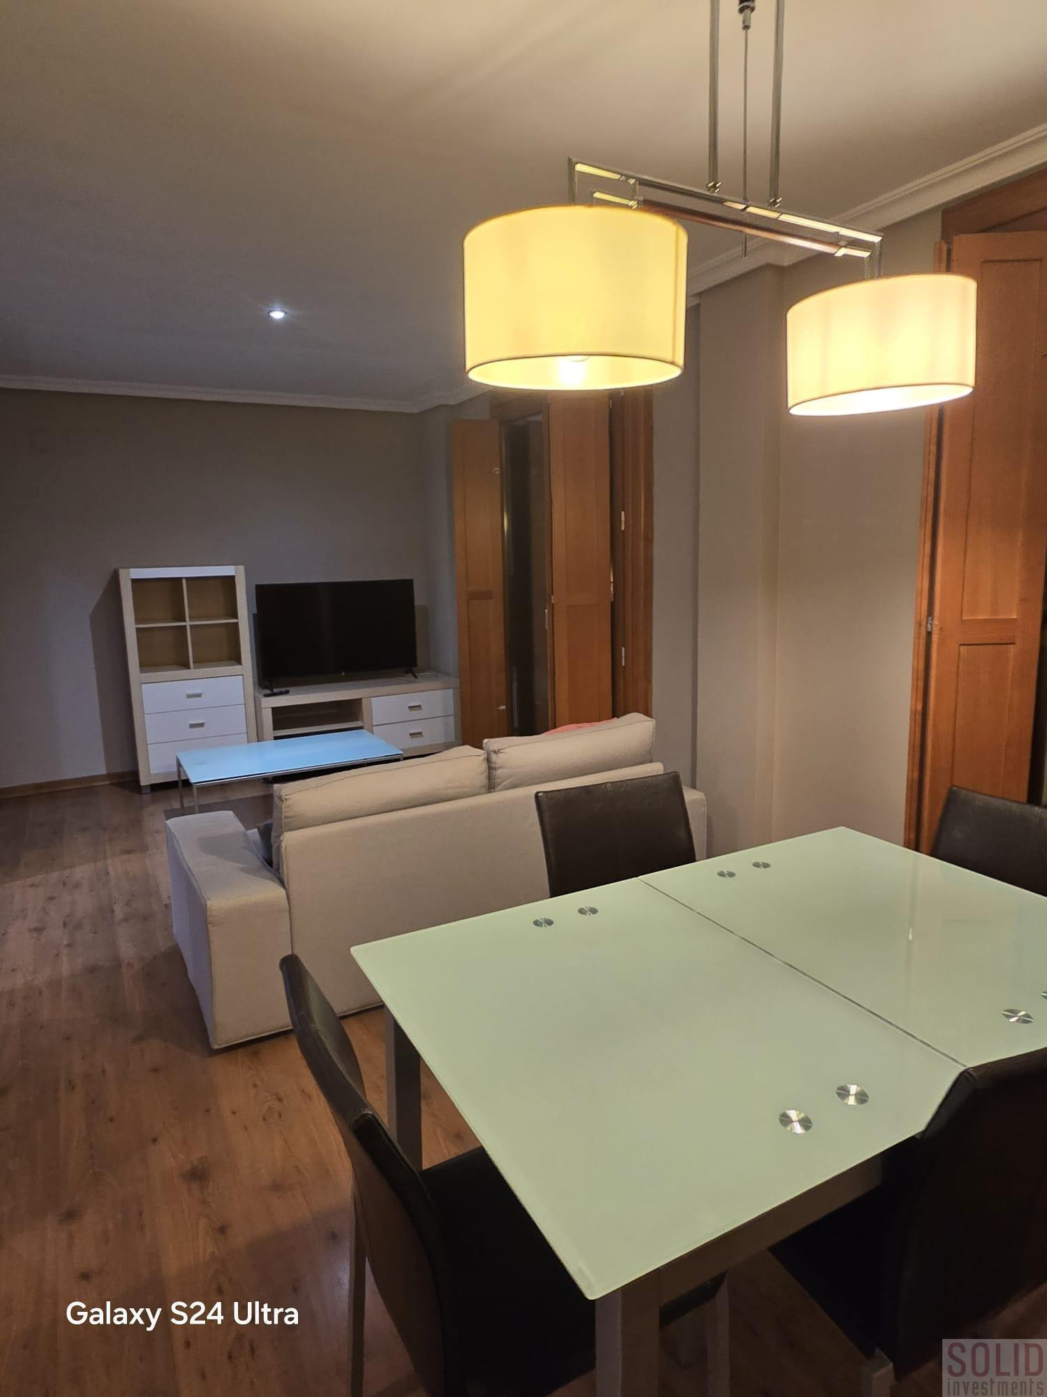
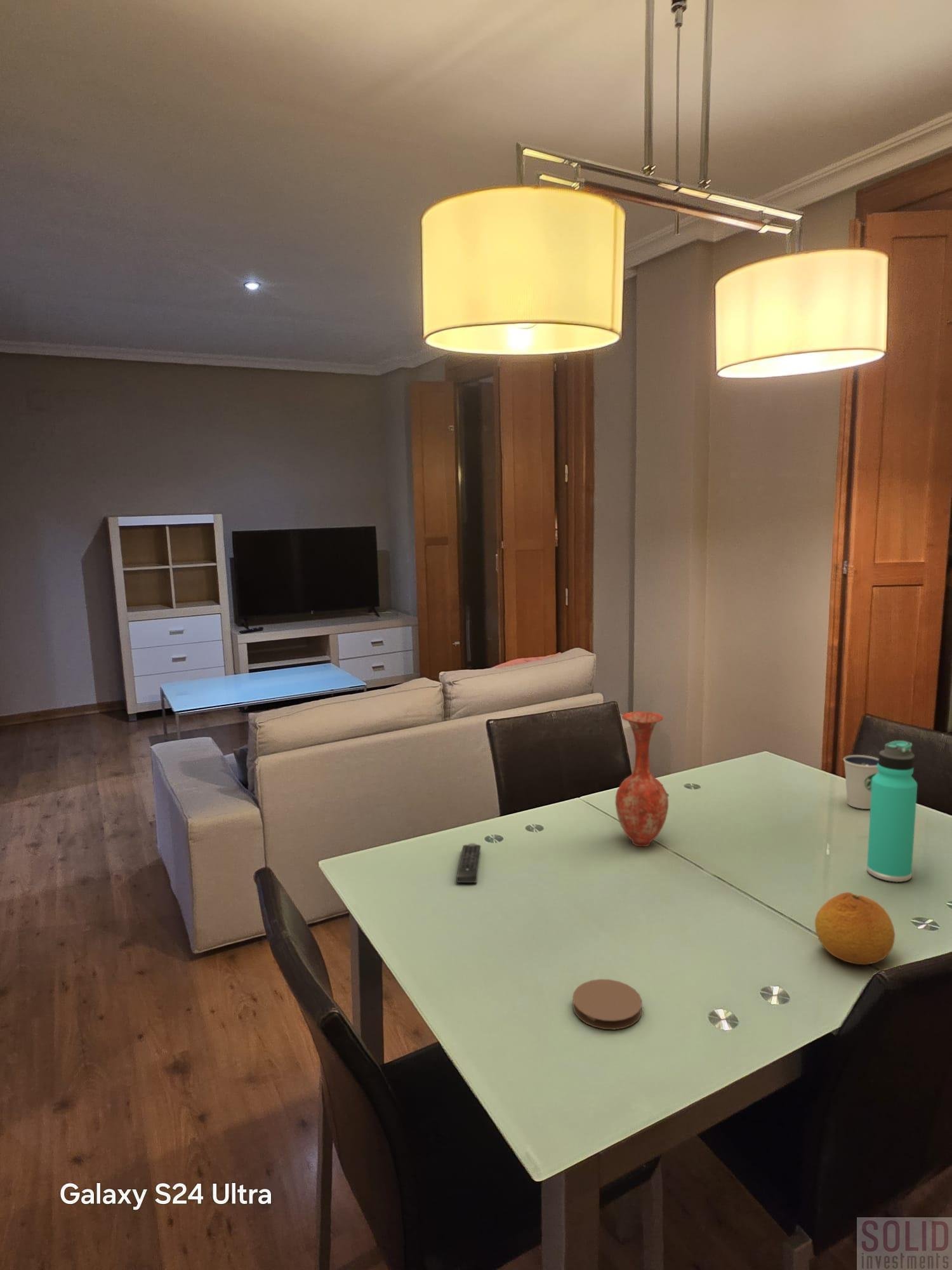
+ vase [614,711,669,847]
+ dixie cup [843,754,878,810]
+ coaster [572,979,642,1030]
+ fruit [814,892,896,965]
+ thermos bottle [866,740,918,883]
+ remote control [456,843,481,883]
